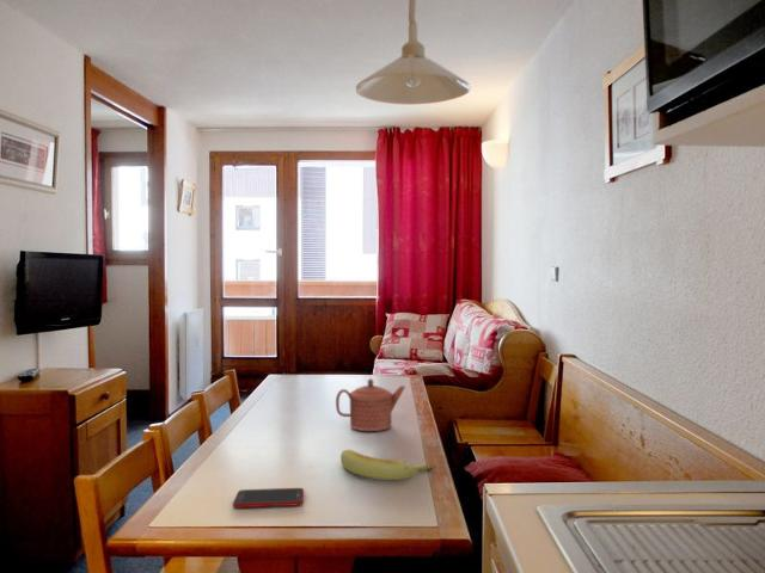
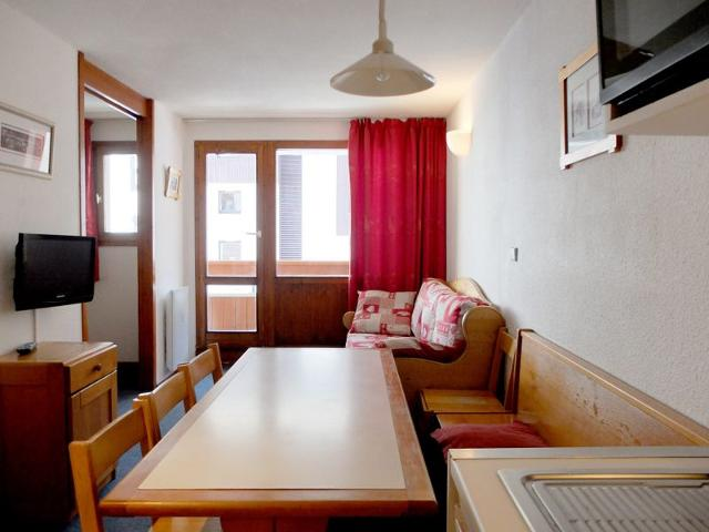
- banana [339,448,434,481]
- cell phone [232,487,305,509]
- teapot [335,377,406,432]
